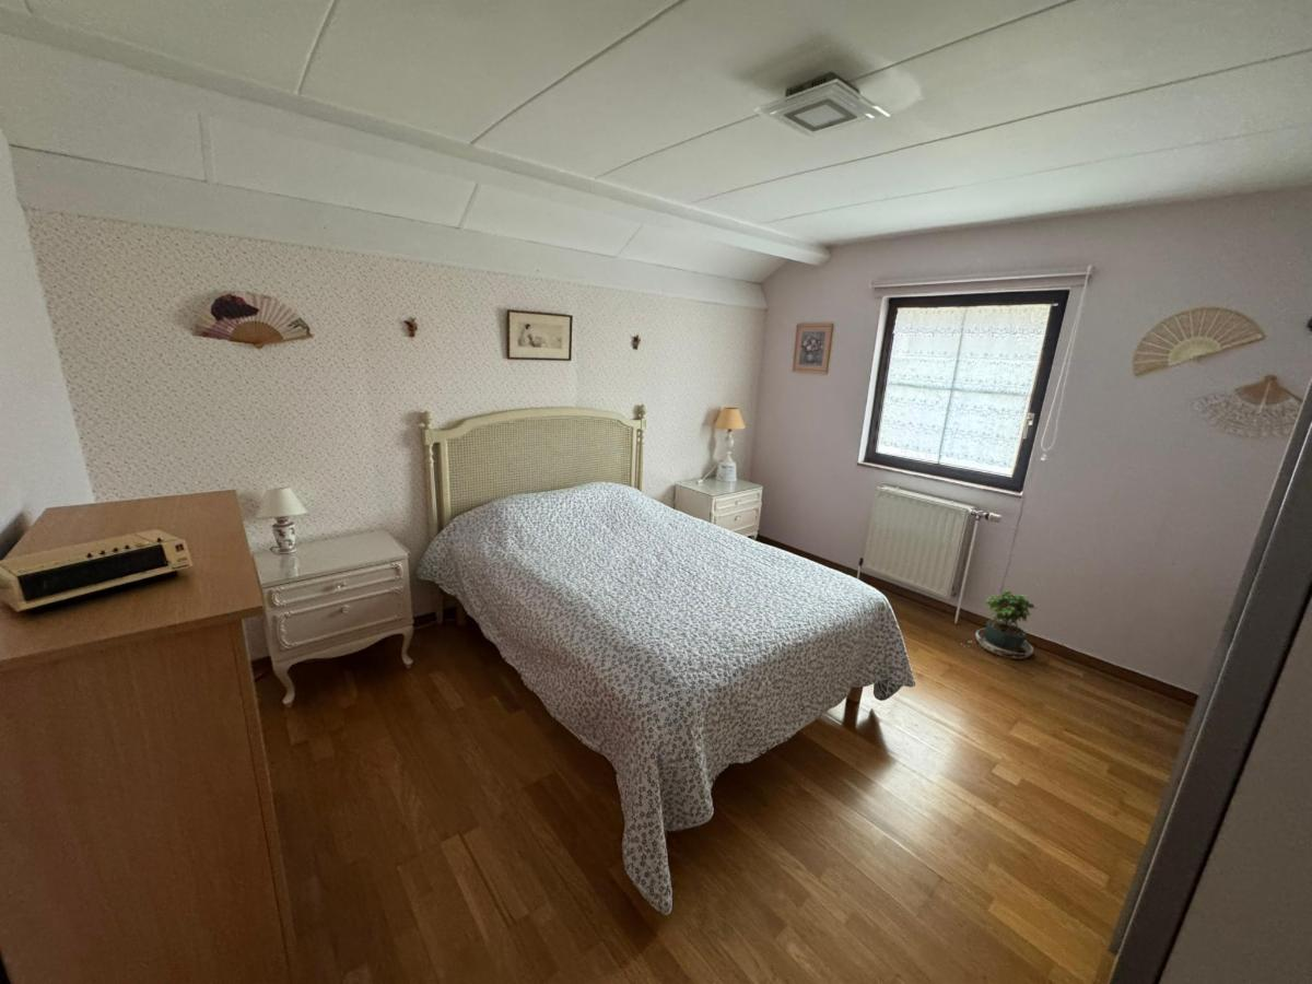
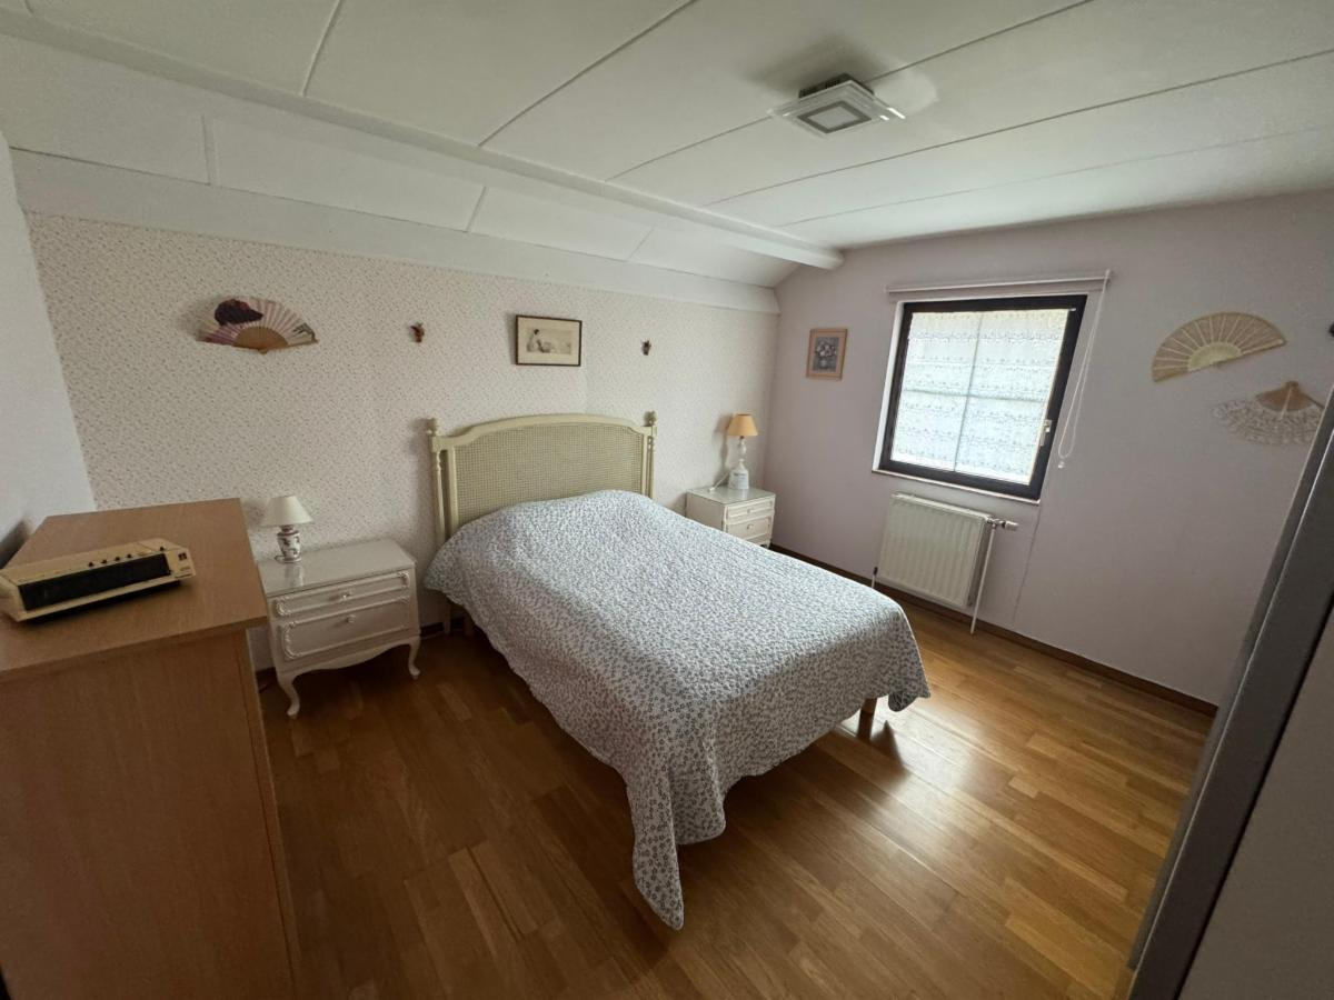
- potted plant [960,589,1038,660]
